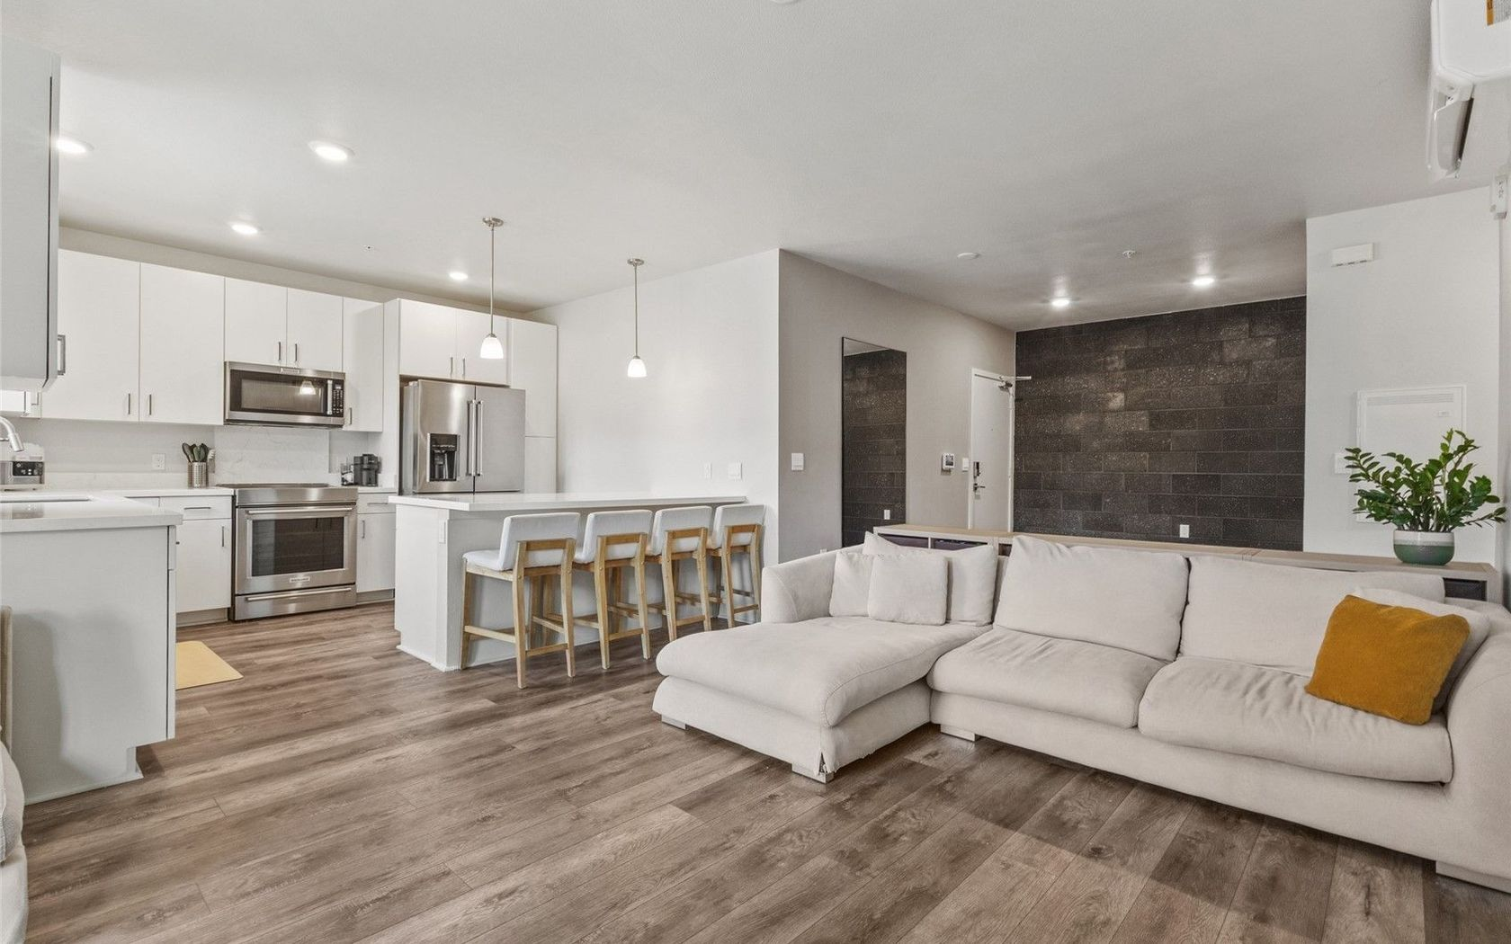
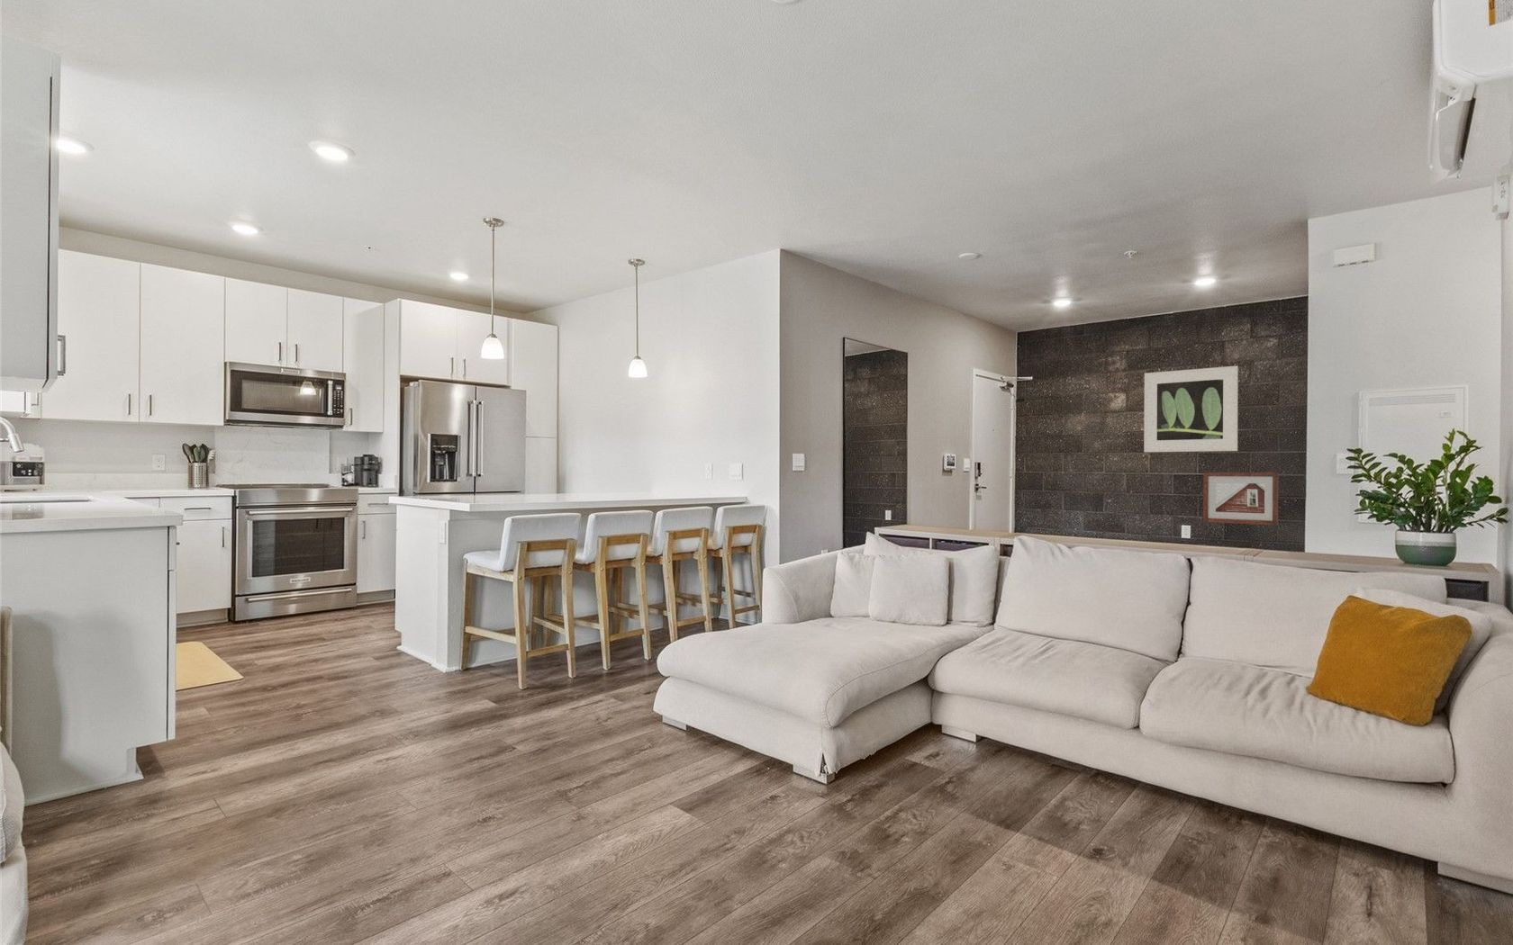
+ picture frame [1203,471,1279,526]
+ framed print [1143,366,1240,453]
